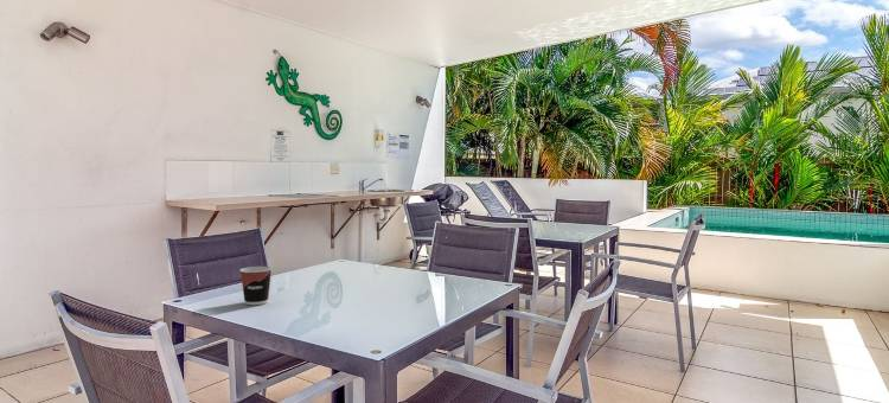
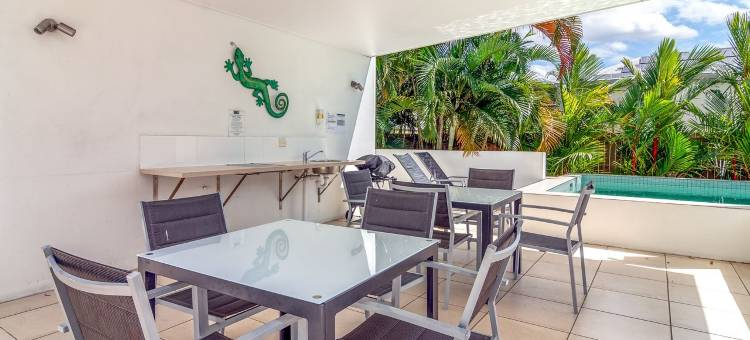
- cup [238,266,273,306]
